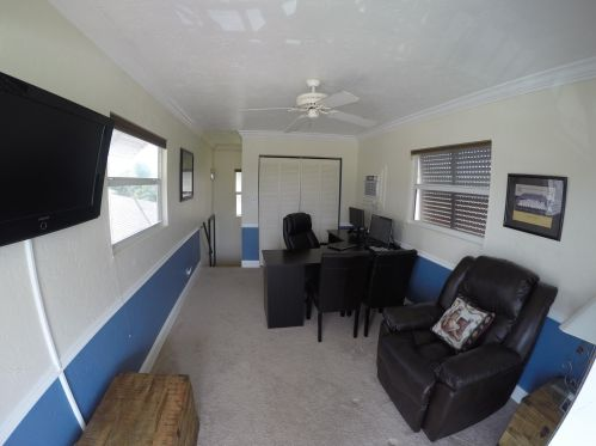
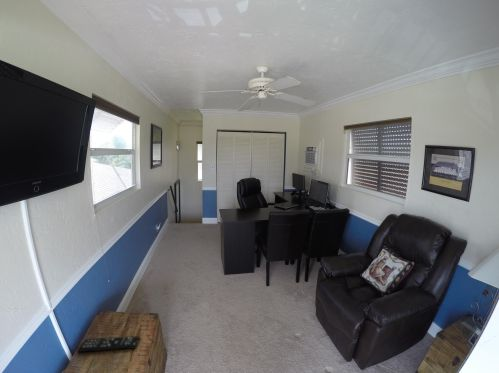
+ remote control [77,335,141,353]
